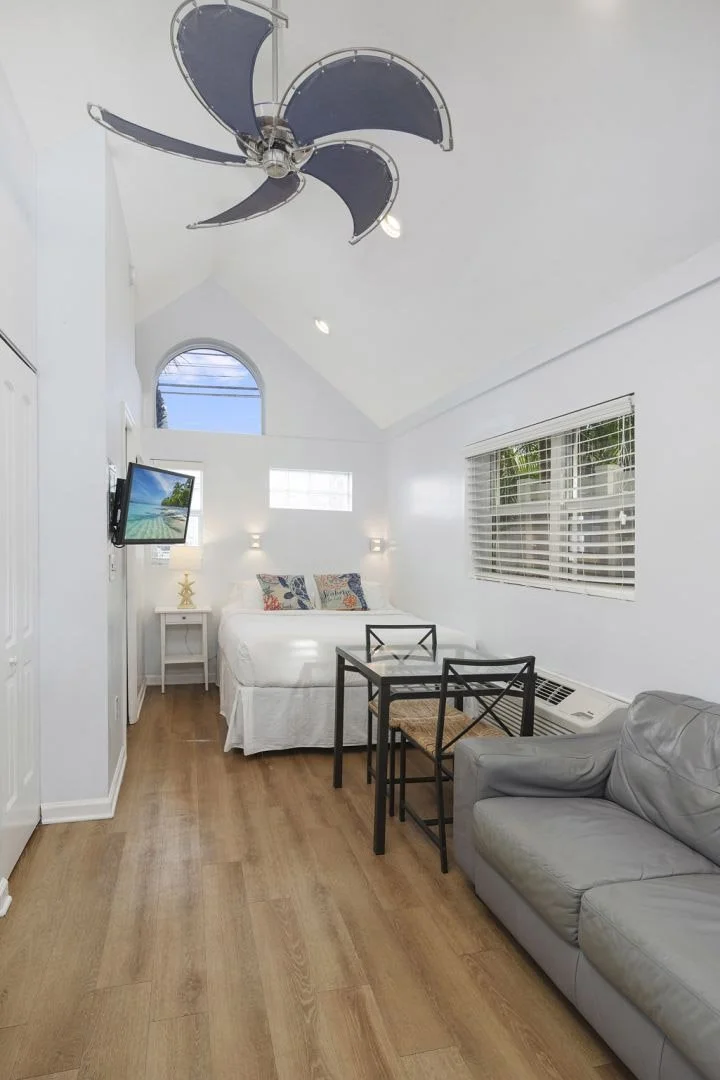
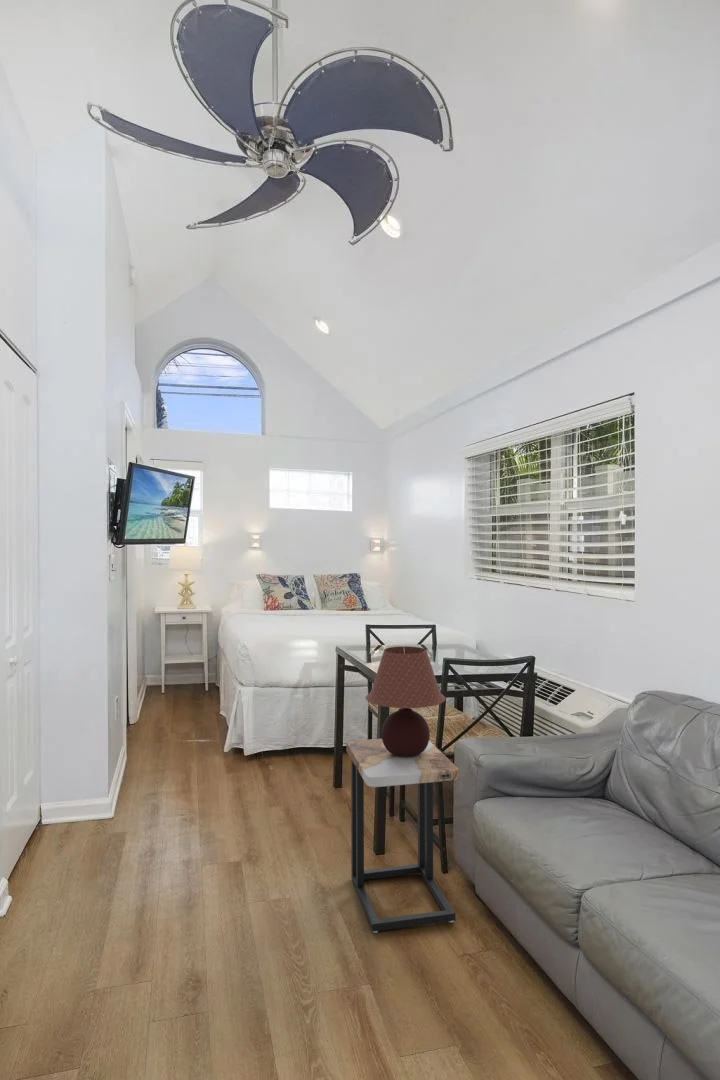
+ table lamp [364,646,447,757]
+ side table [345,738,460,934]
